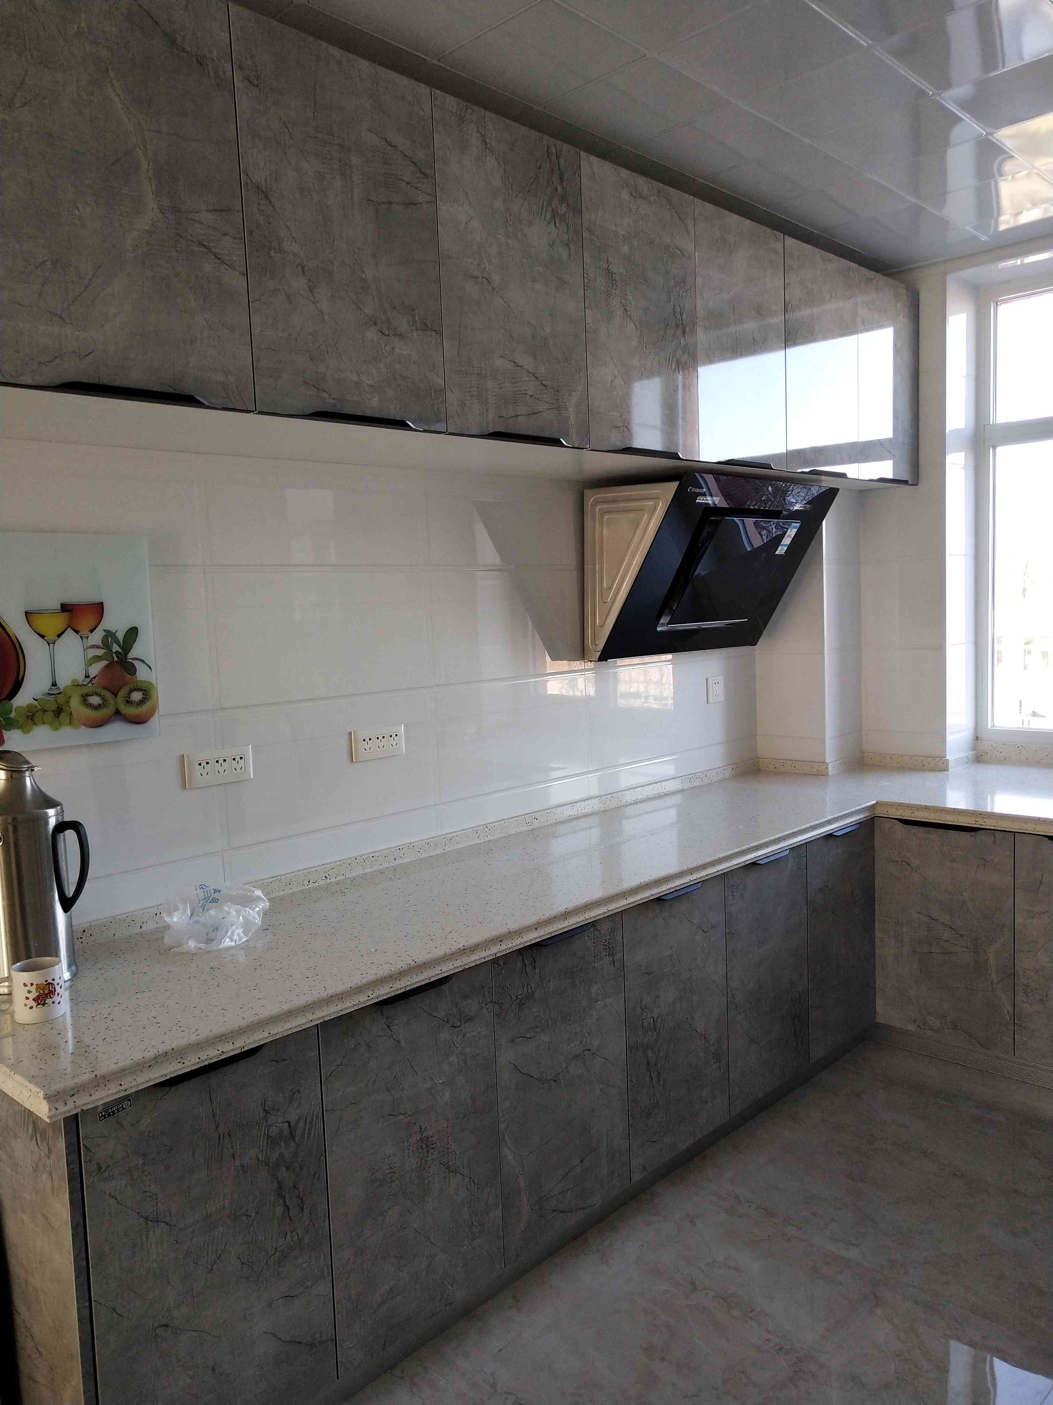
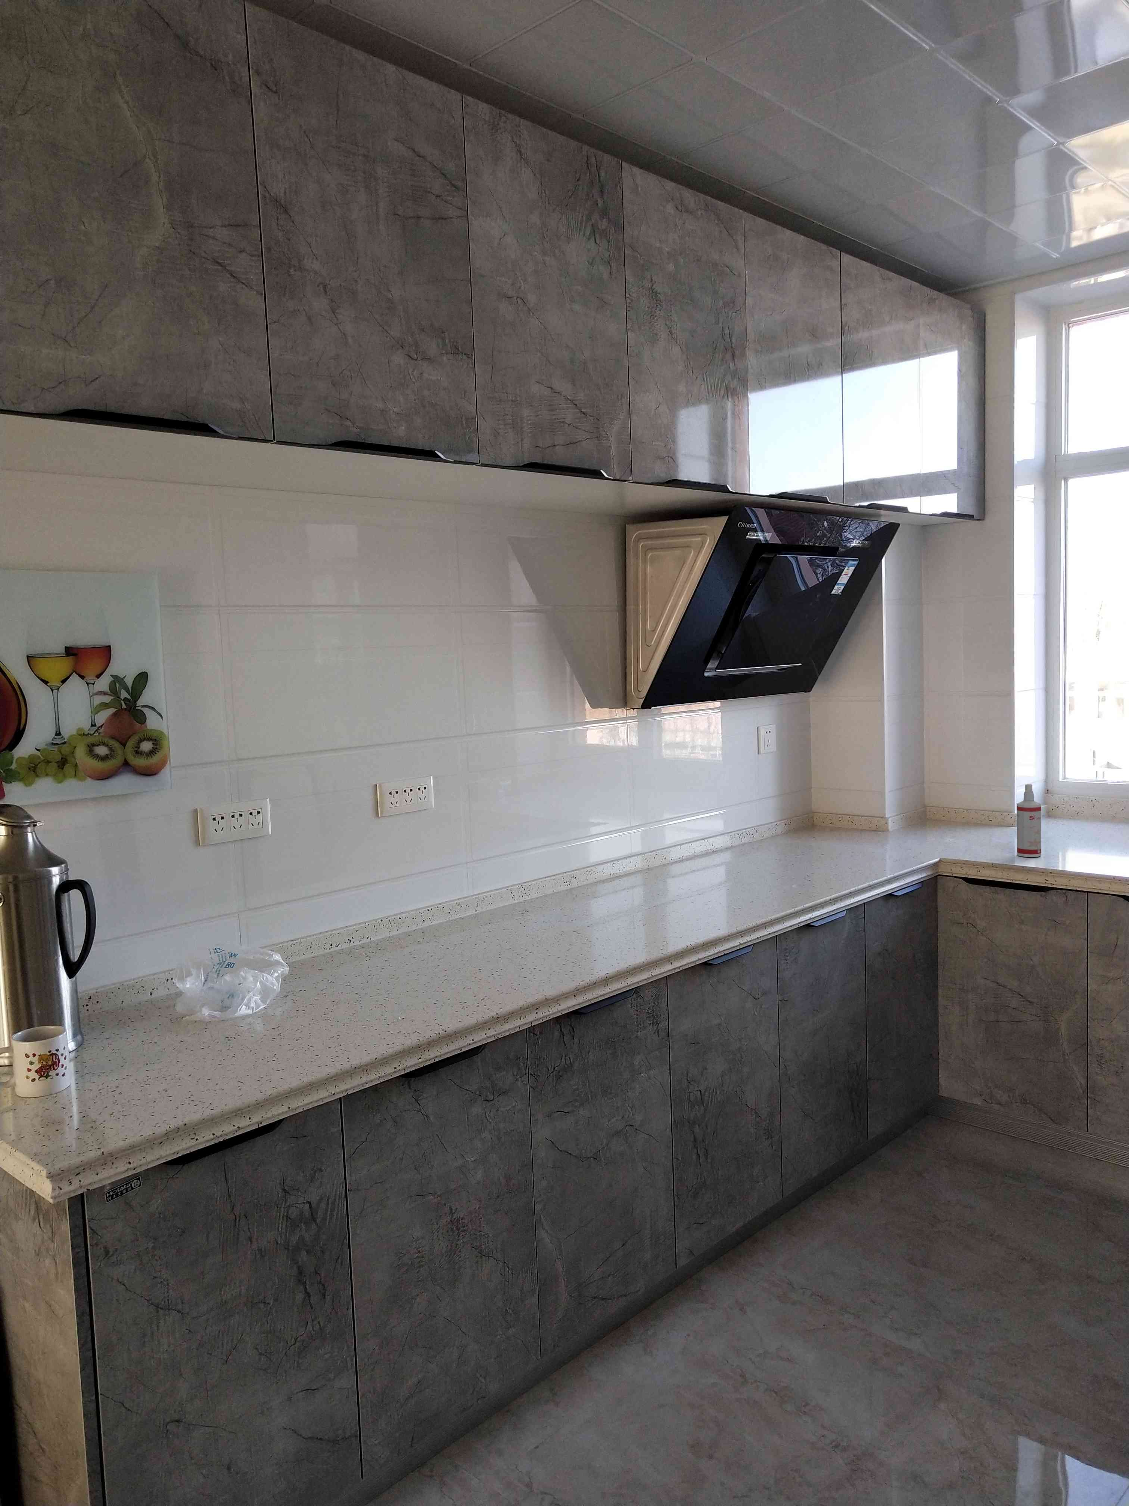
+ spray bottle [1016,784,1041,857]
